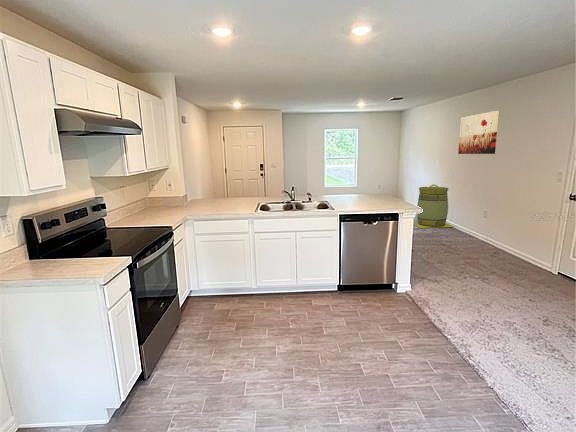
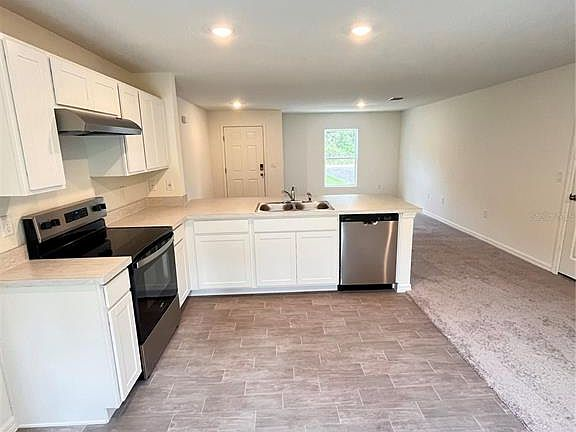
- barrel [413,183,456,229]
- wall art [457,110,500,155]
